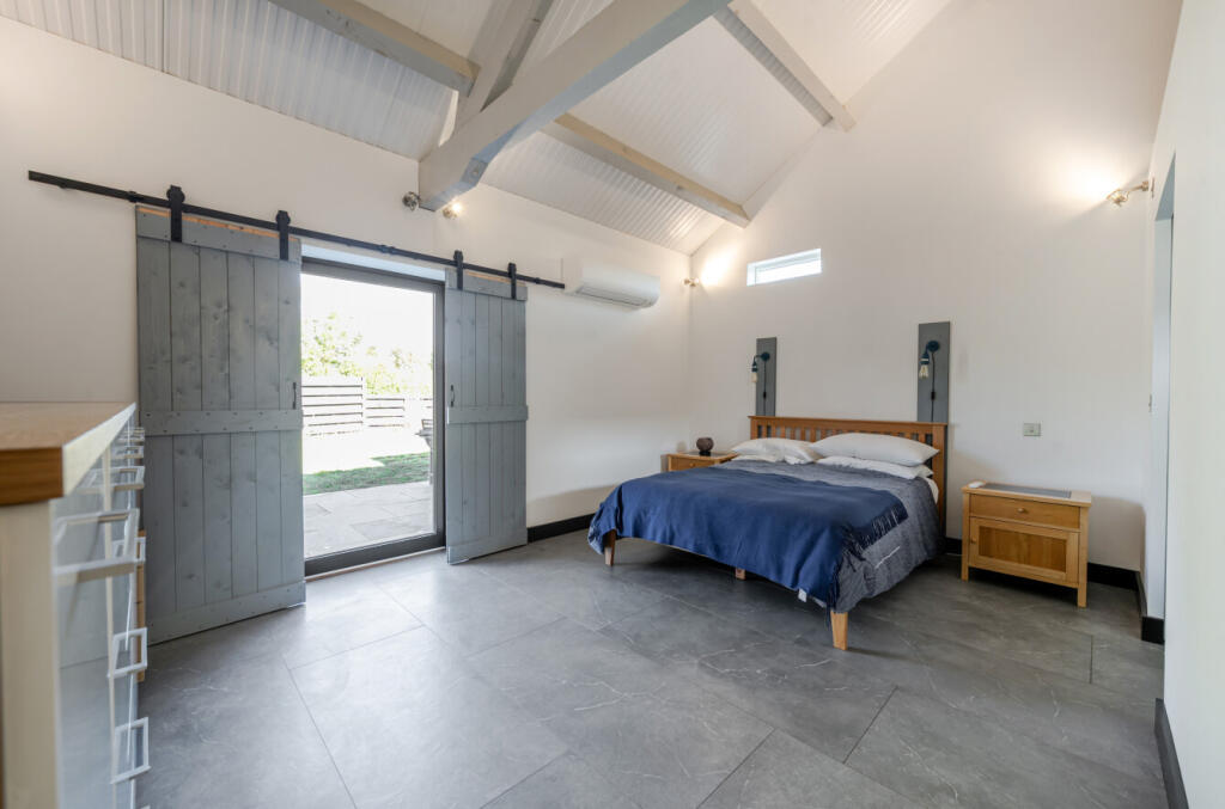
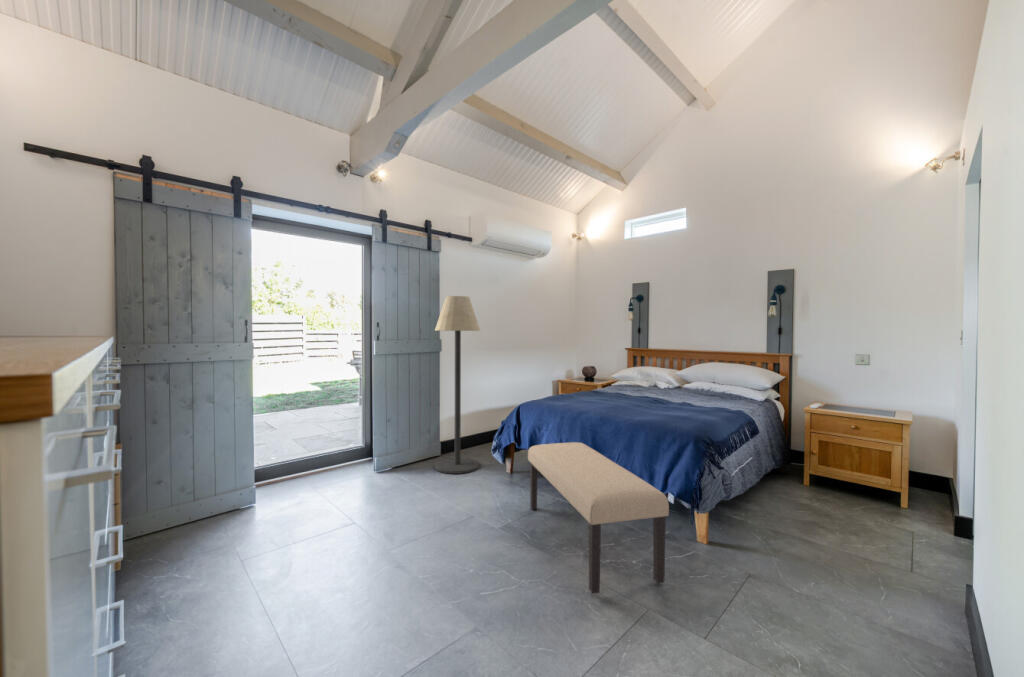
+ floor lamp [434,295,481,475]
+ bench [527,441,670,595]
